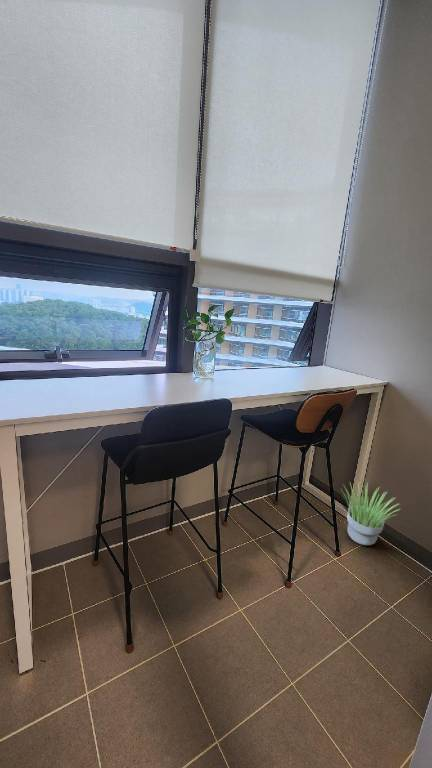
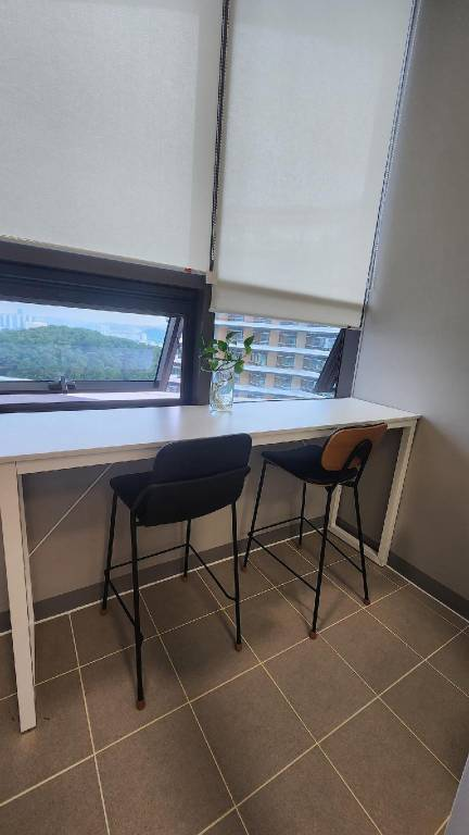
- potted plant [340,481,400,546]
